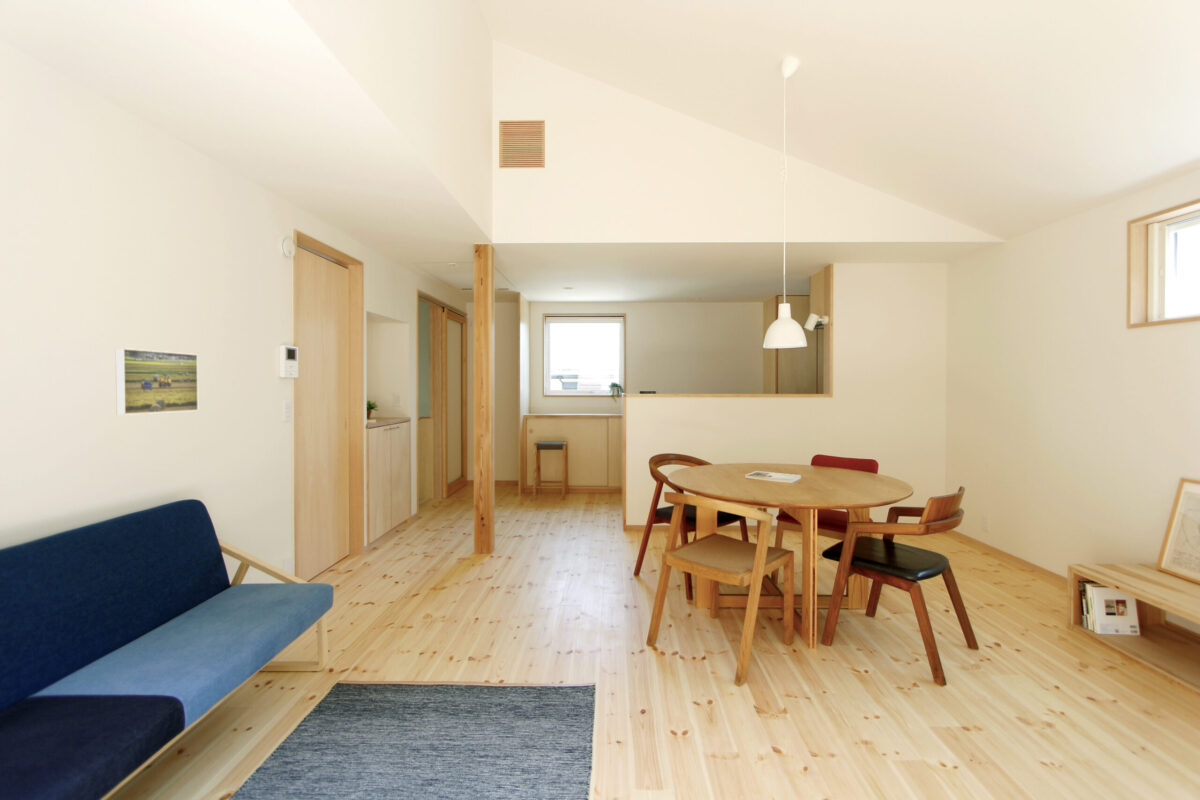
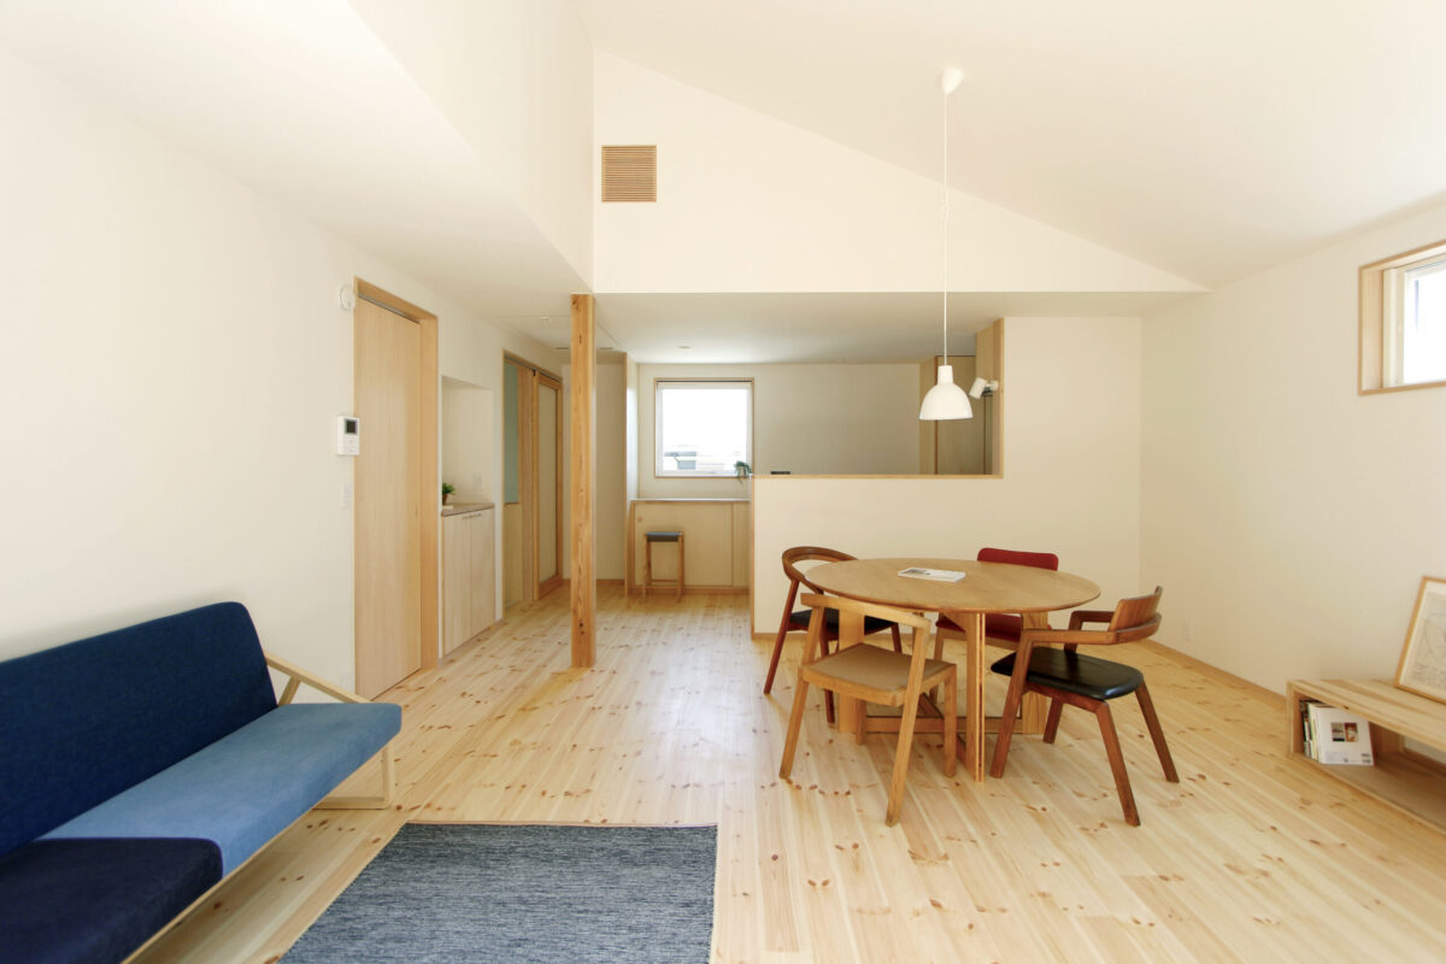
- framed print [114,347,199,416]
